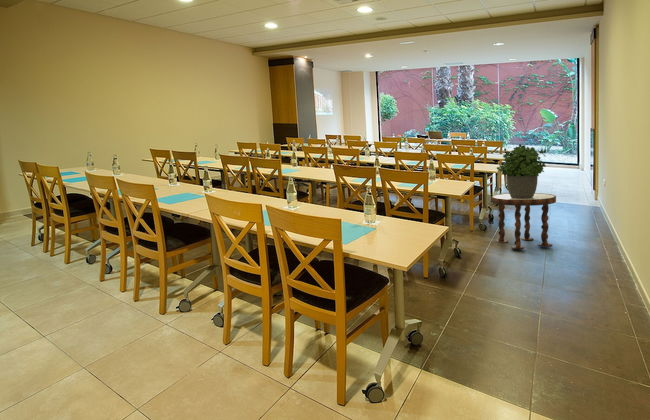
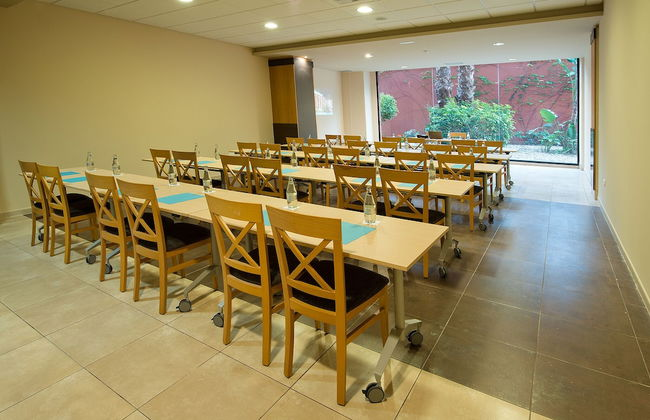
- side table [491,192,557,251]
- potted plant [496,143,547,199]
